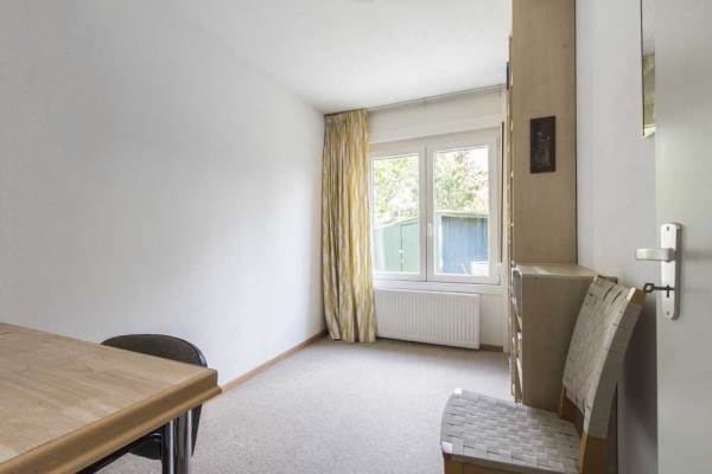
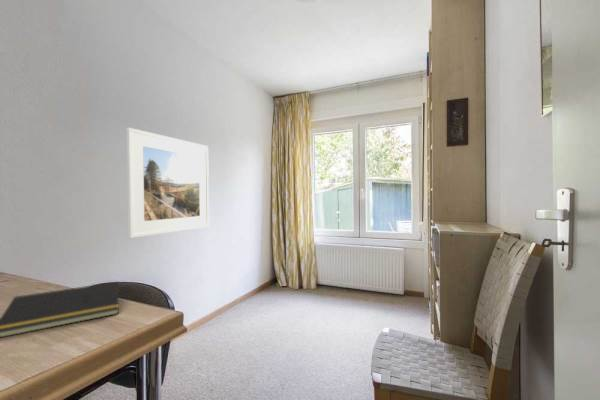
+ notepad [0,281,120,339]
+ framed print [125,127,210,239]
